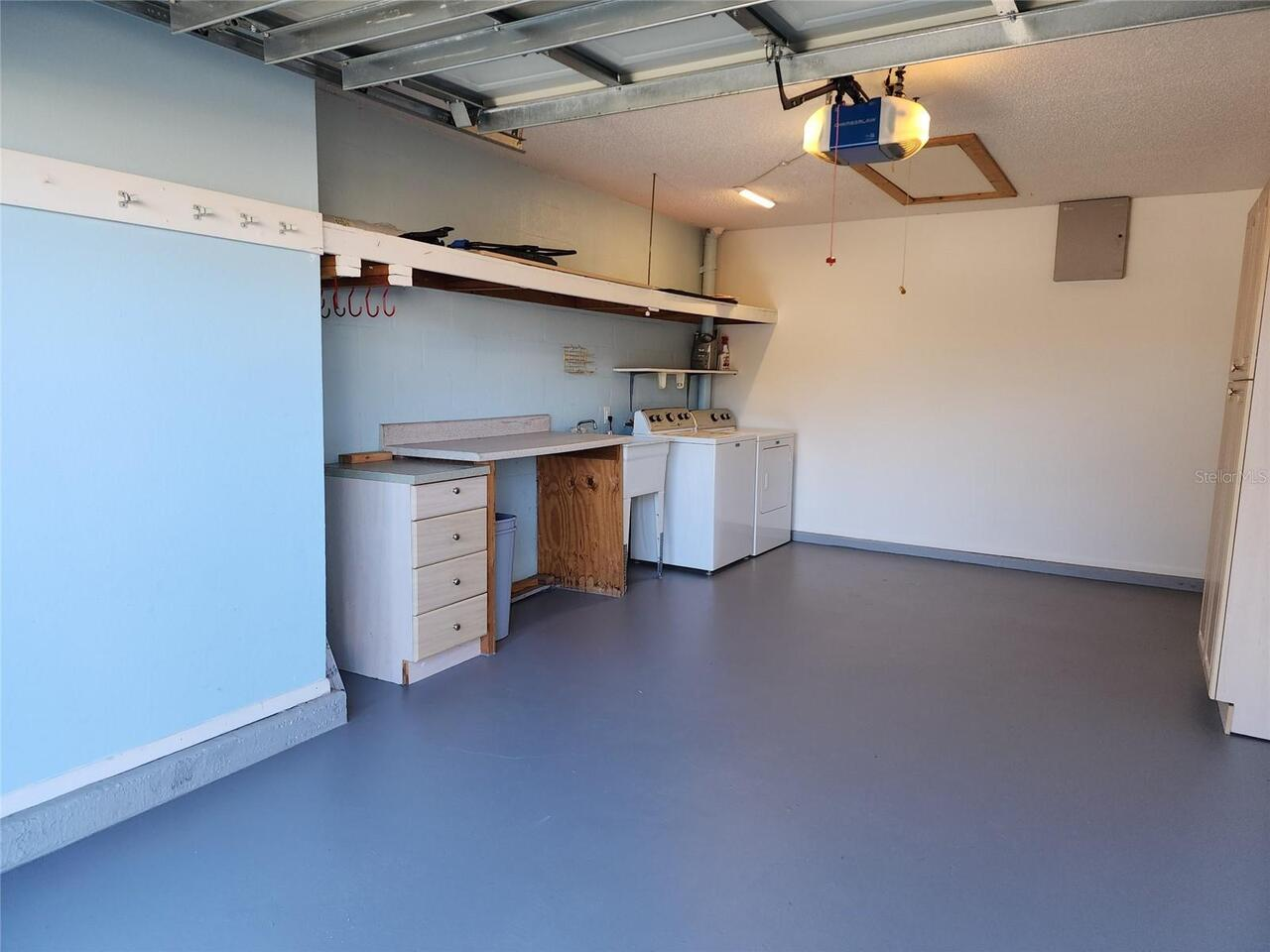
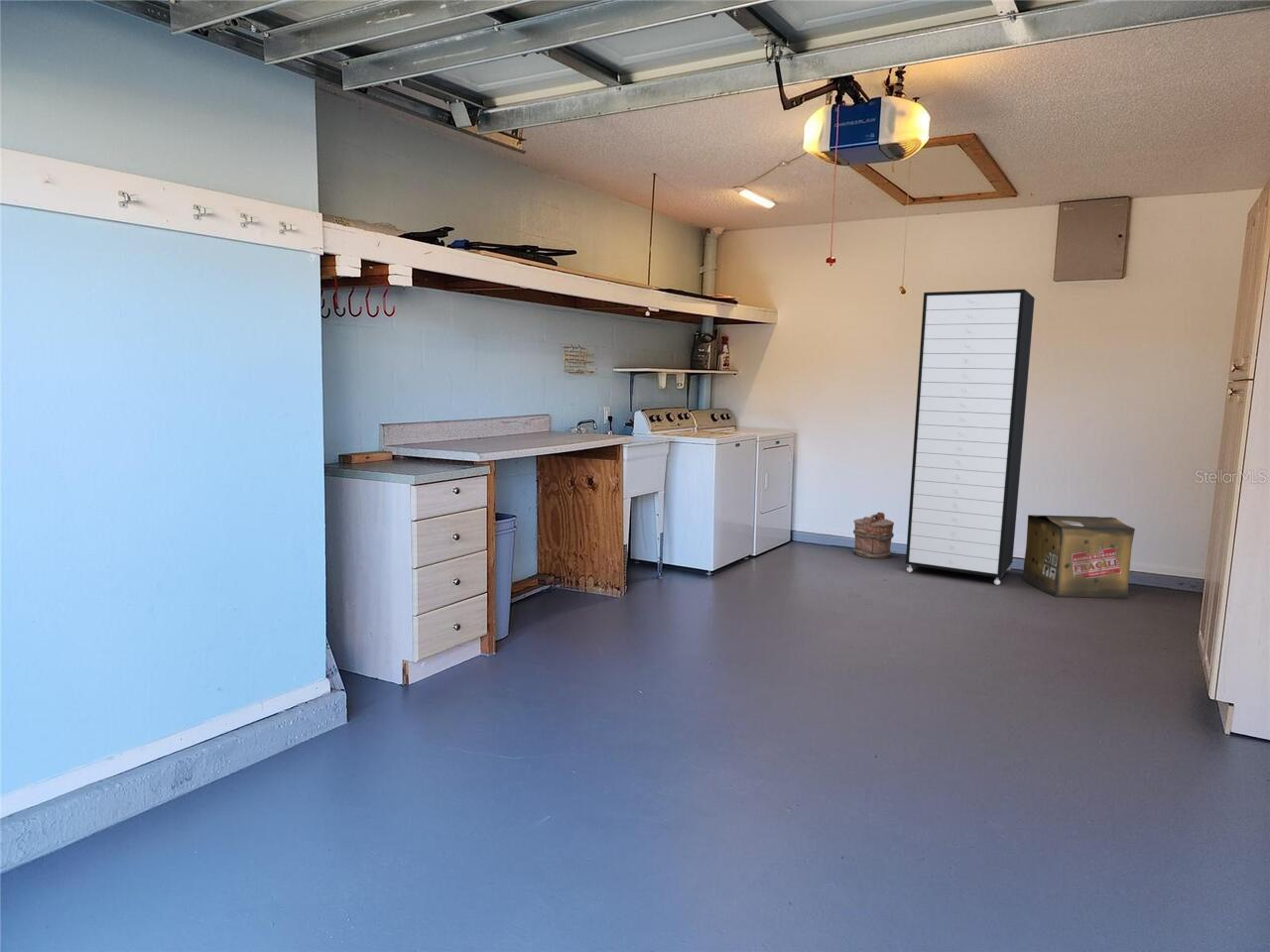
+ bucket [852,512,895,559]
+ storage cabinet [905,289,1036,586]
+ cardboard box [1022,514,1136,600]
